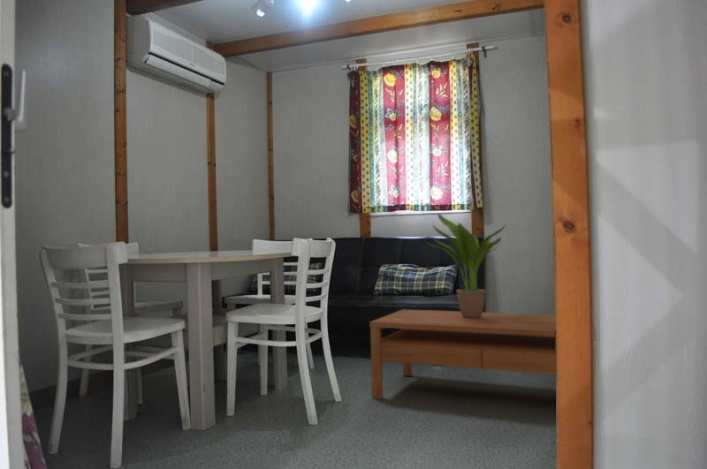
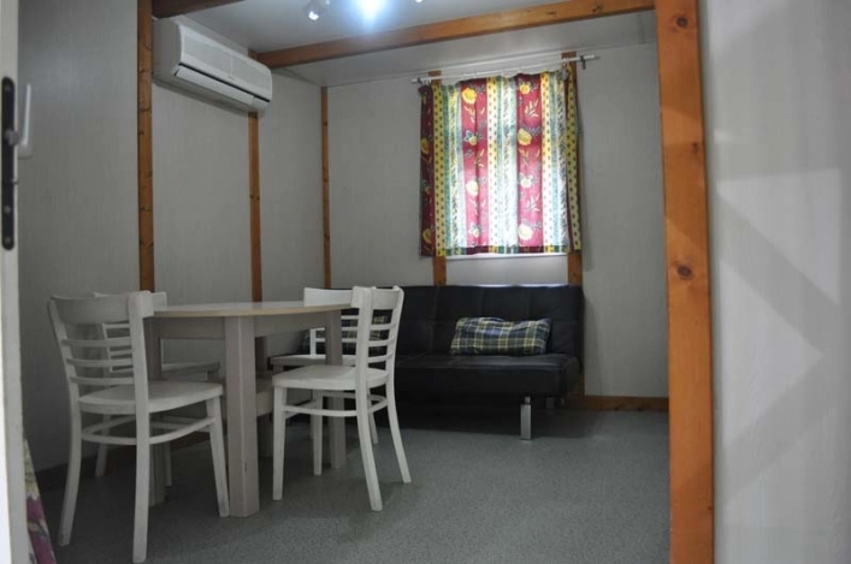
- coffee table [369,308,557,400]
- potted plant [423,212,507,318]
